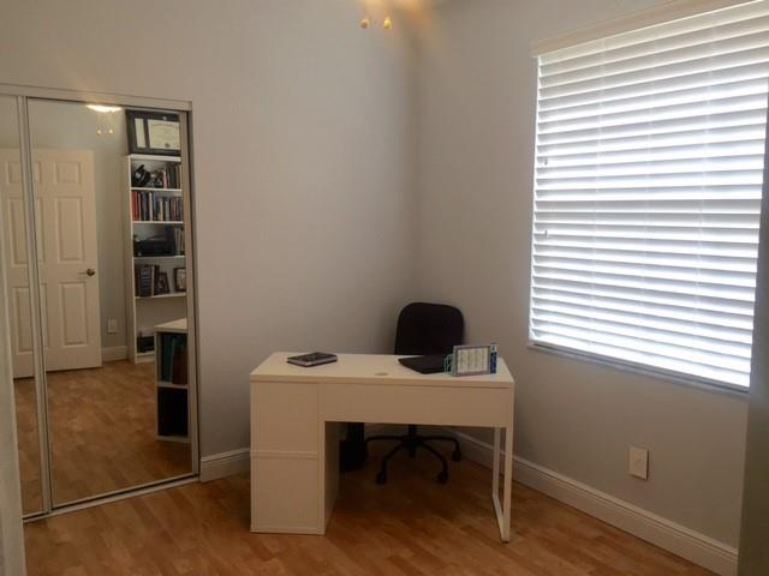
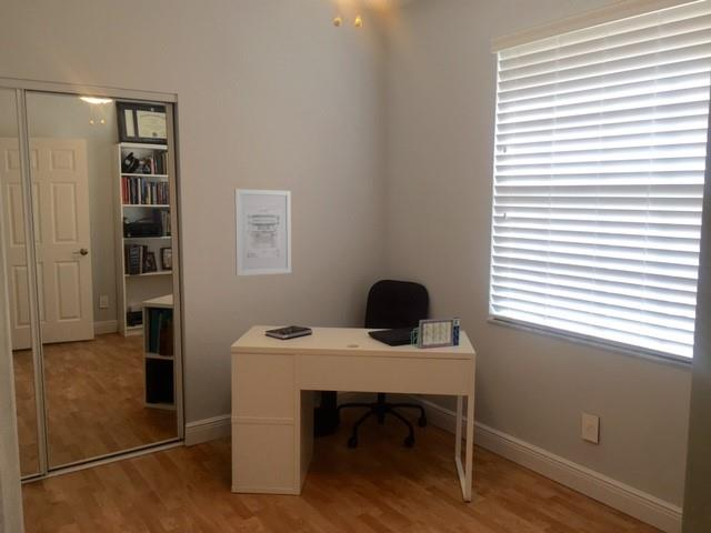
+ wall art [233,188,292,278]
